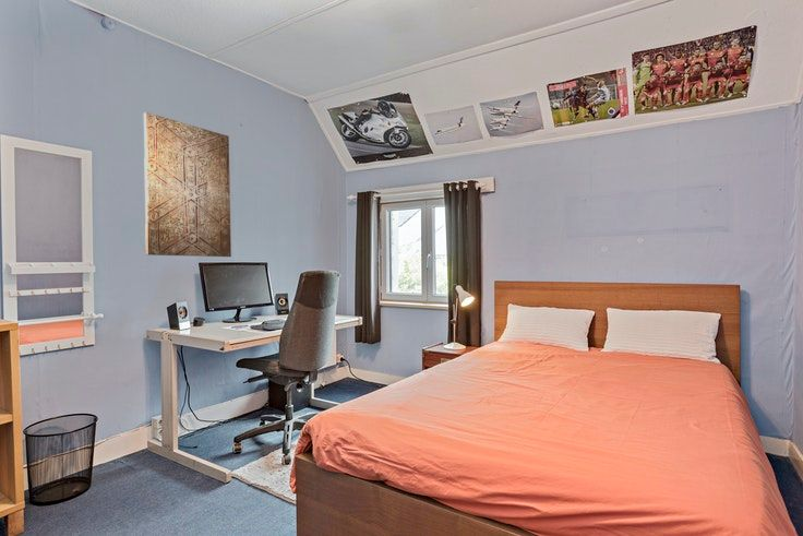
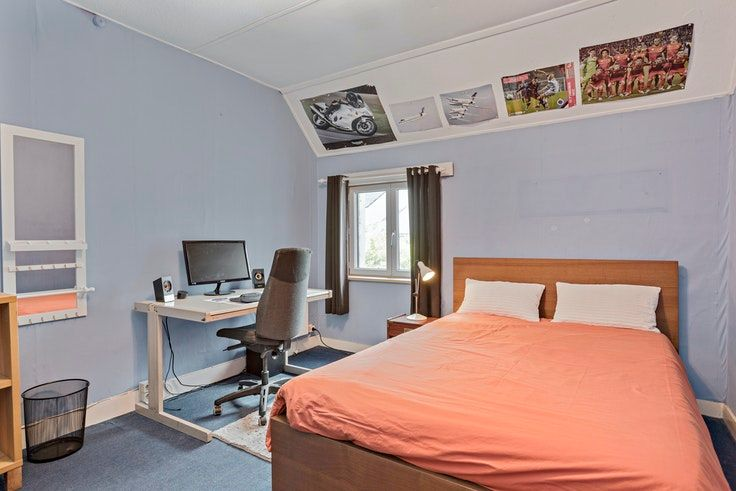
- wall art [143,111,232,258]
